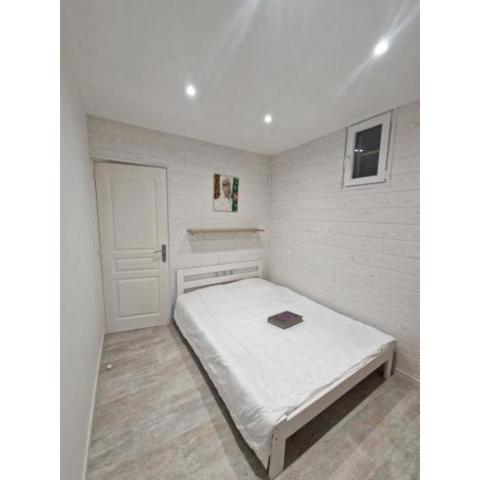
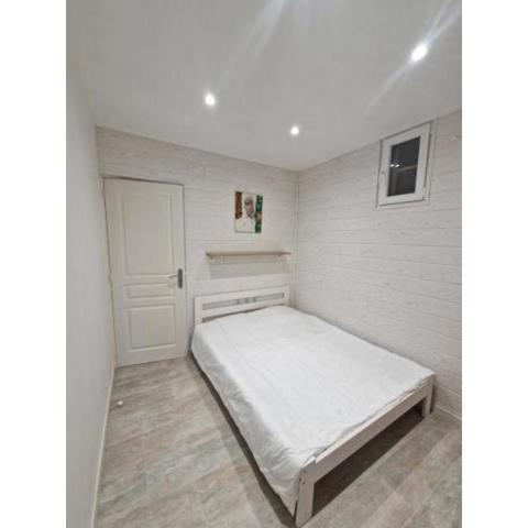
- book [267,310,304,330]
